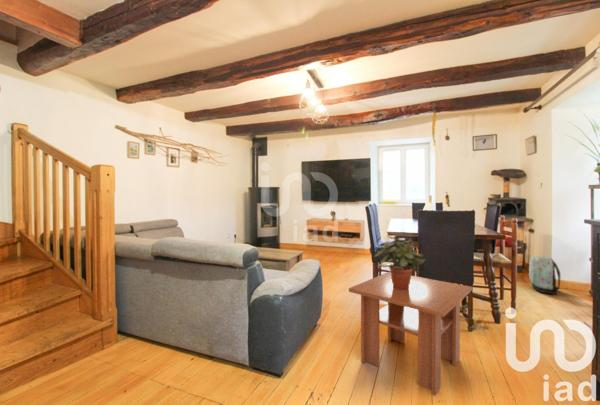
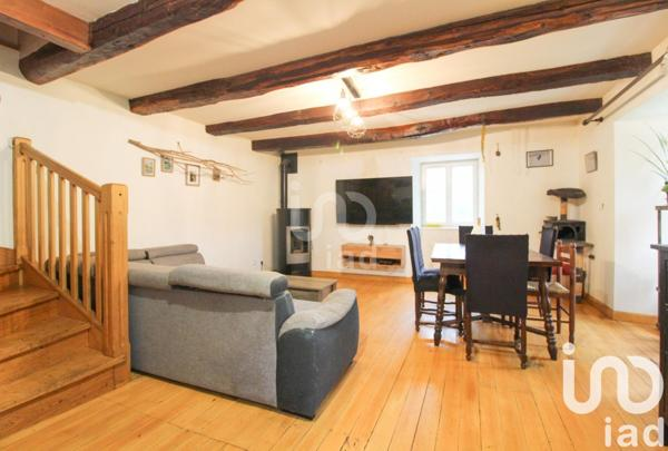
- coffee table [348,271,473,396]
- backpack [528,255,562,295]
- potted plant [373,234,426,290]
